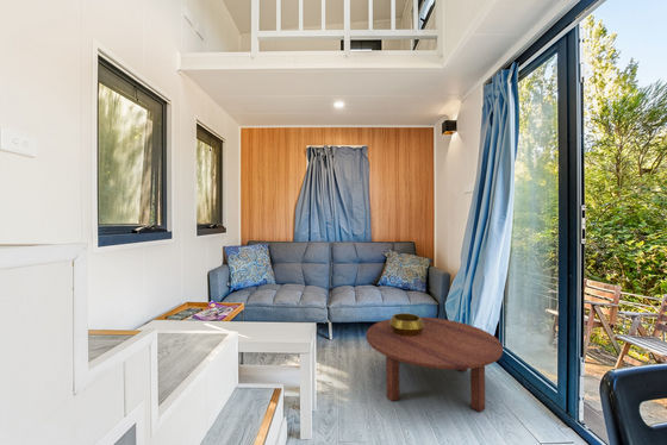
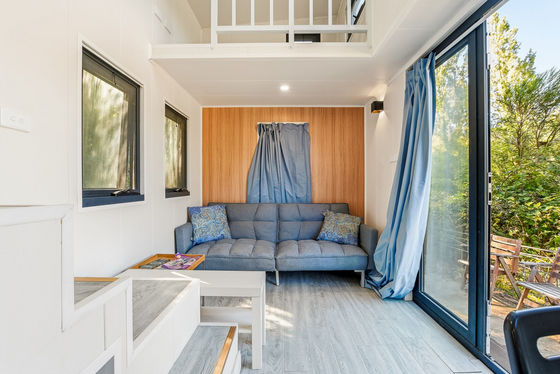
- decorative bowl [389,312,424,337]
- coffee table [366,316,504,413]
